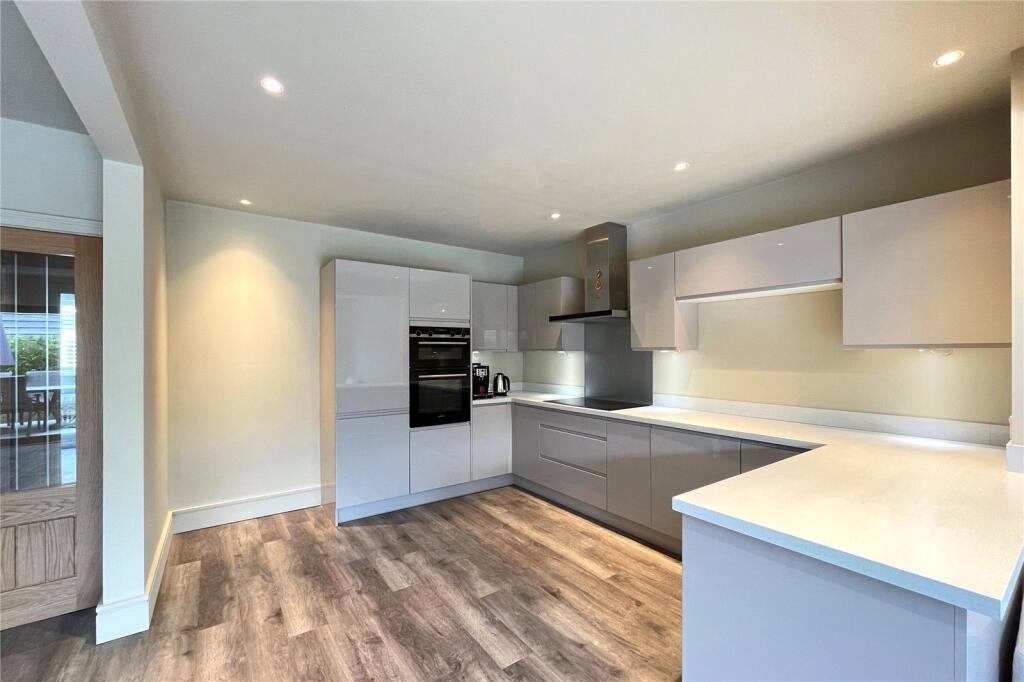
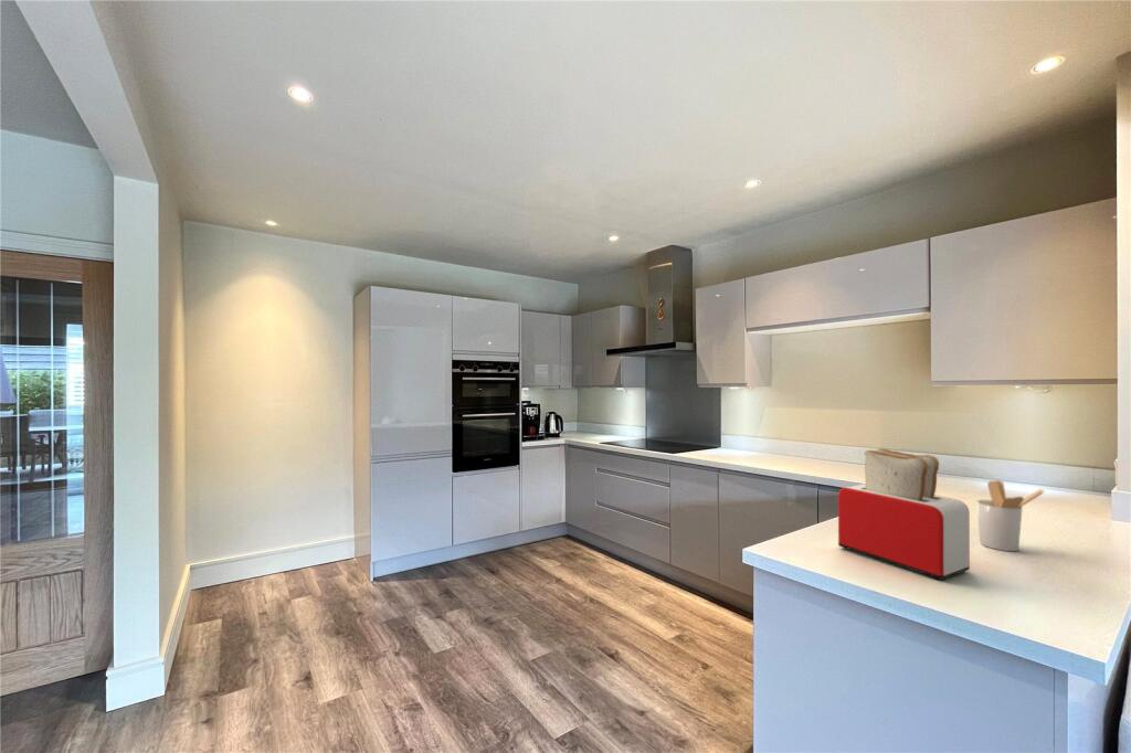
+ toaster [837,448,971,581]
+ utensil holder [975,479,1045,552]
